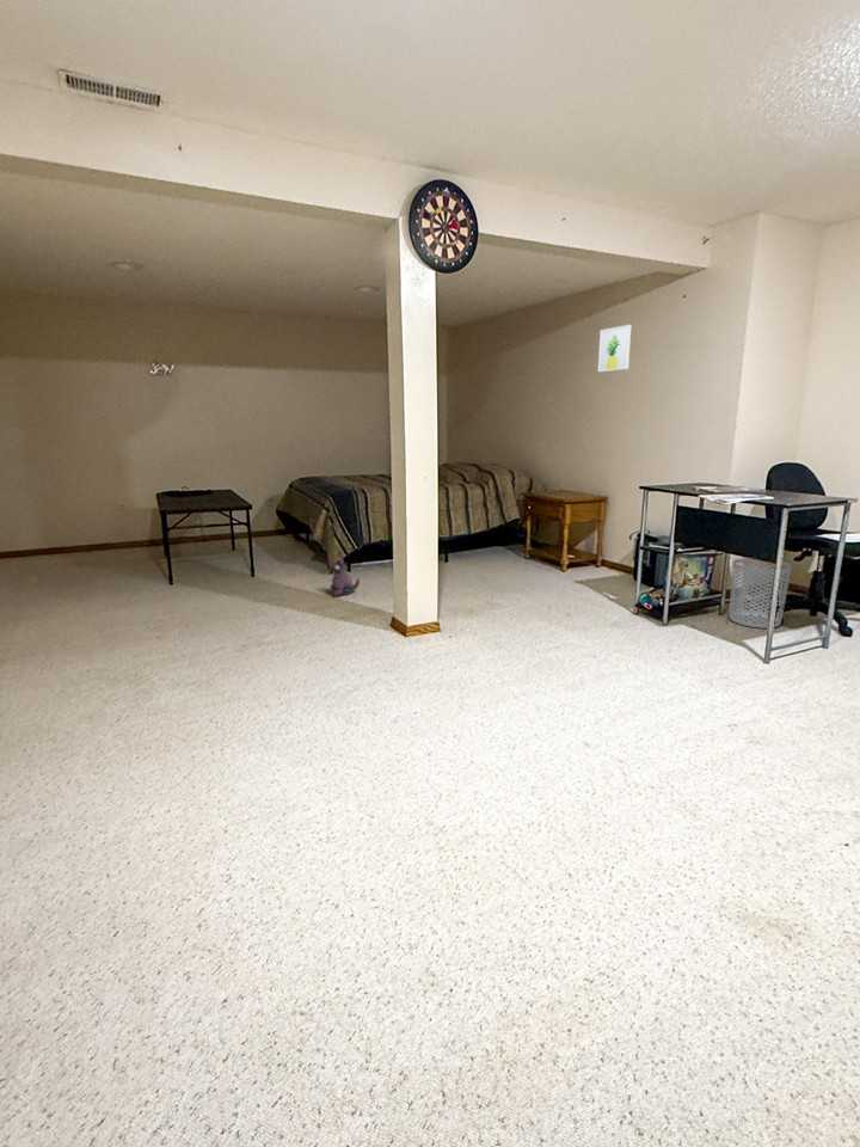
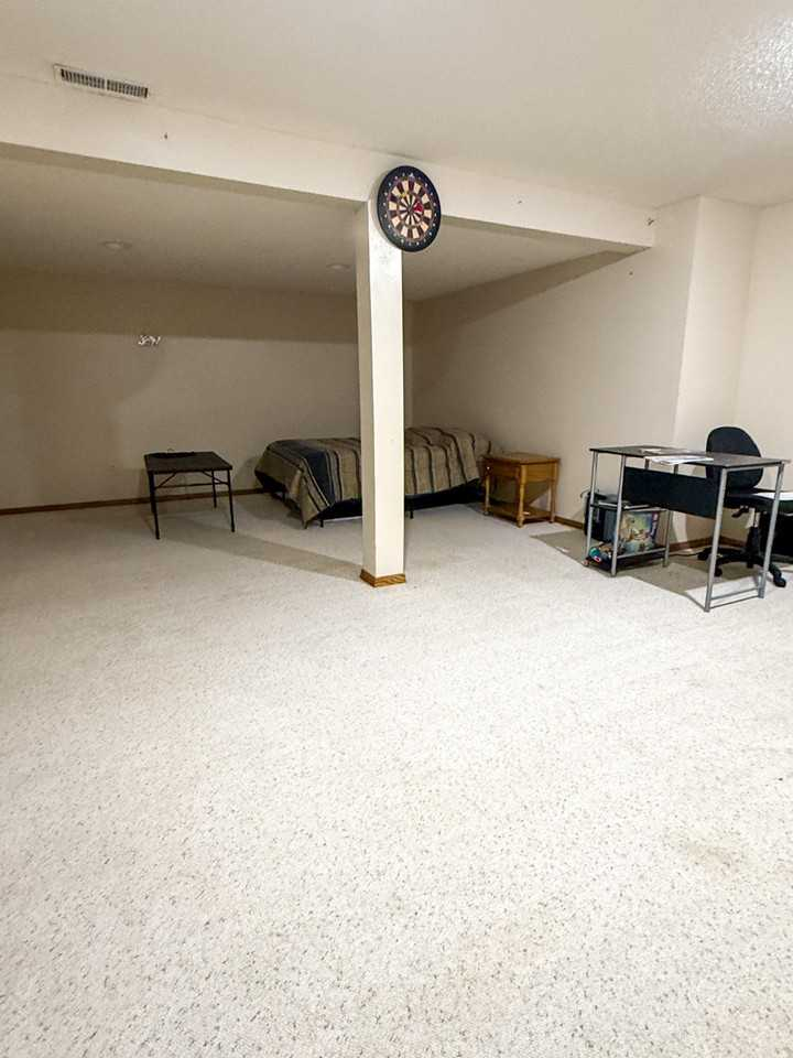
- plush toy [328,556,361,597]
- waste bin [729,557,793,630]
- wall art [597,324,632,373]
